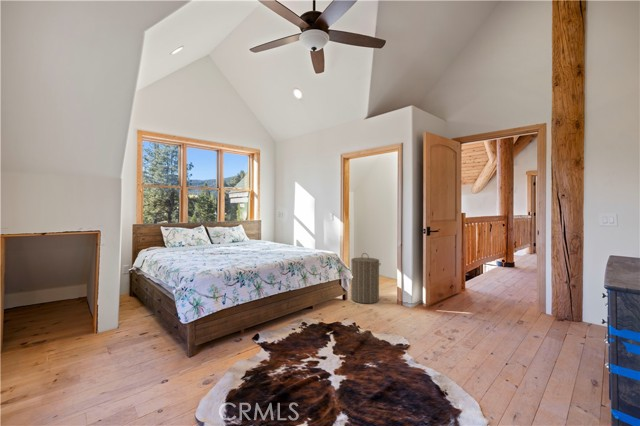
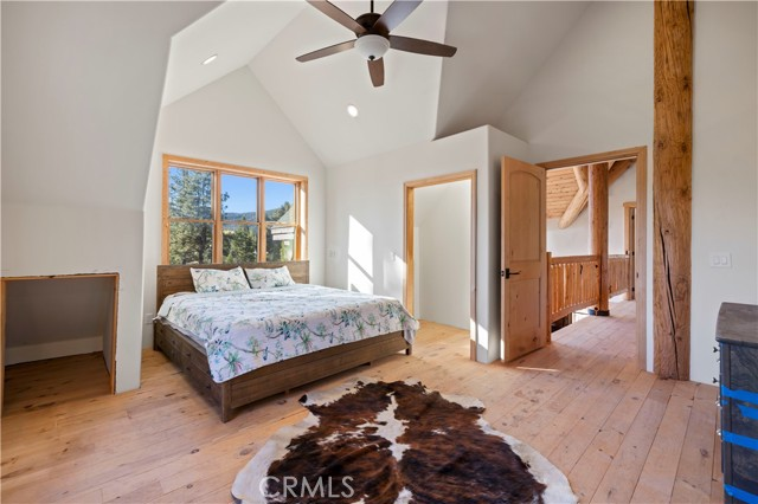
- laundry hamper [350,252,382,304]
